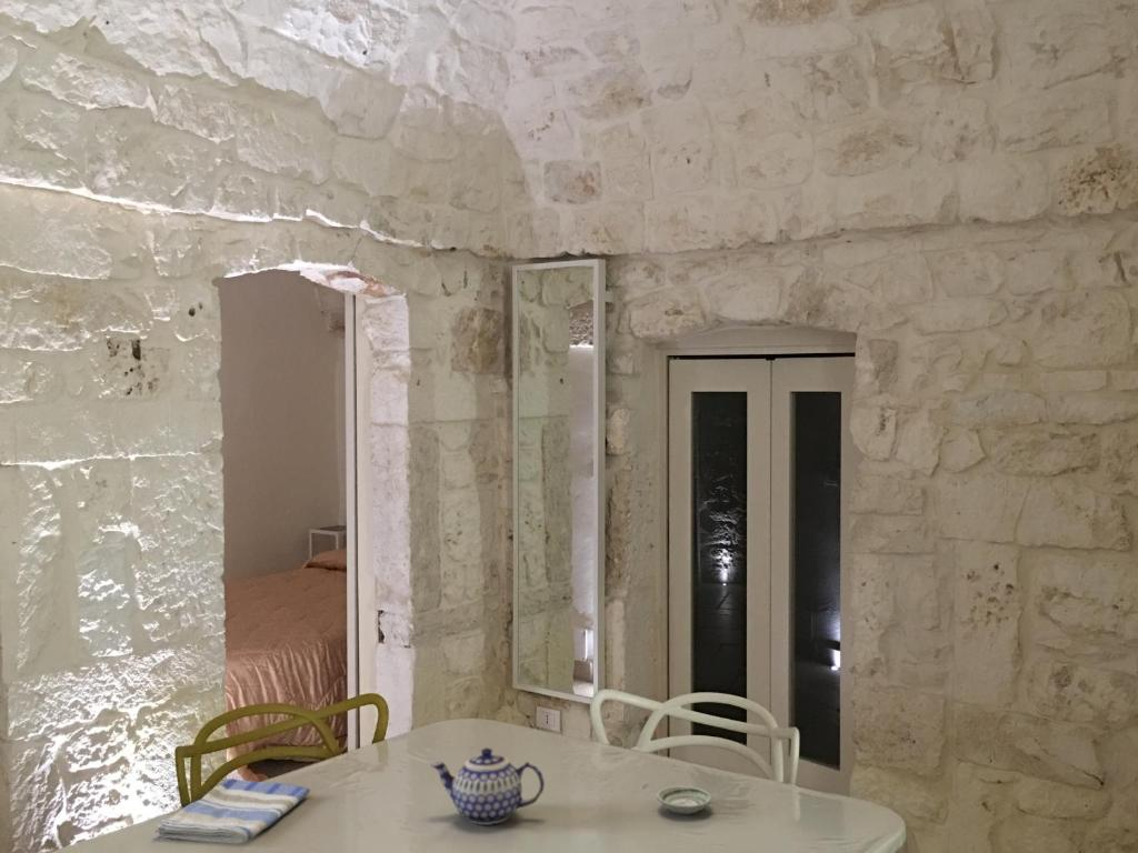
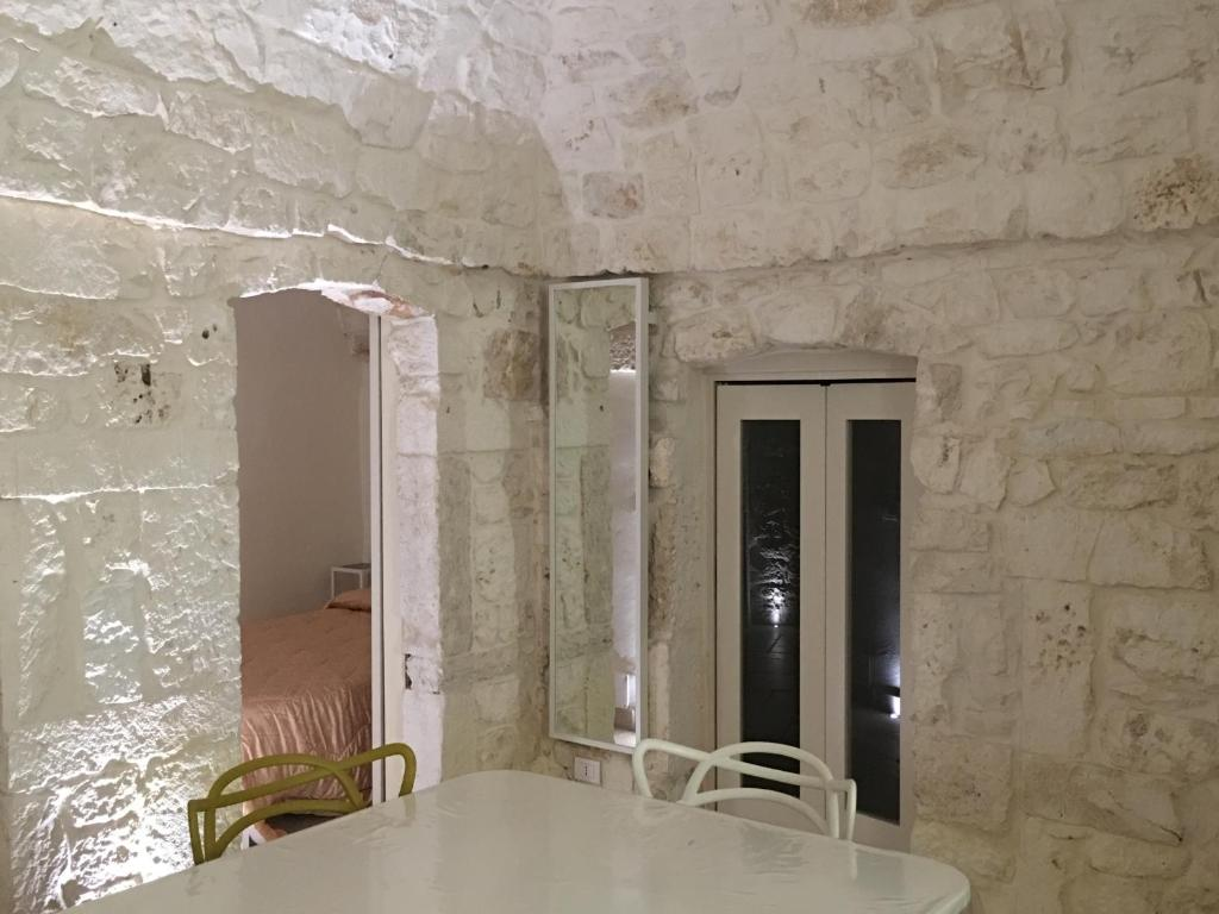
- dish towel [153,777,311,845]
- saucer [656,785,712,815]
- teapot [430,746,546,826]
